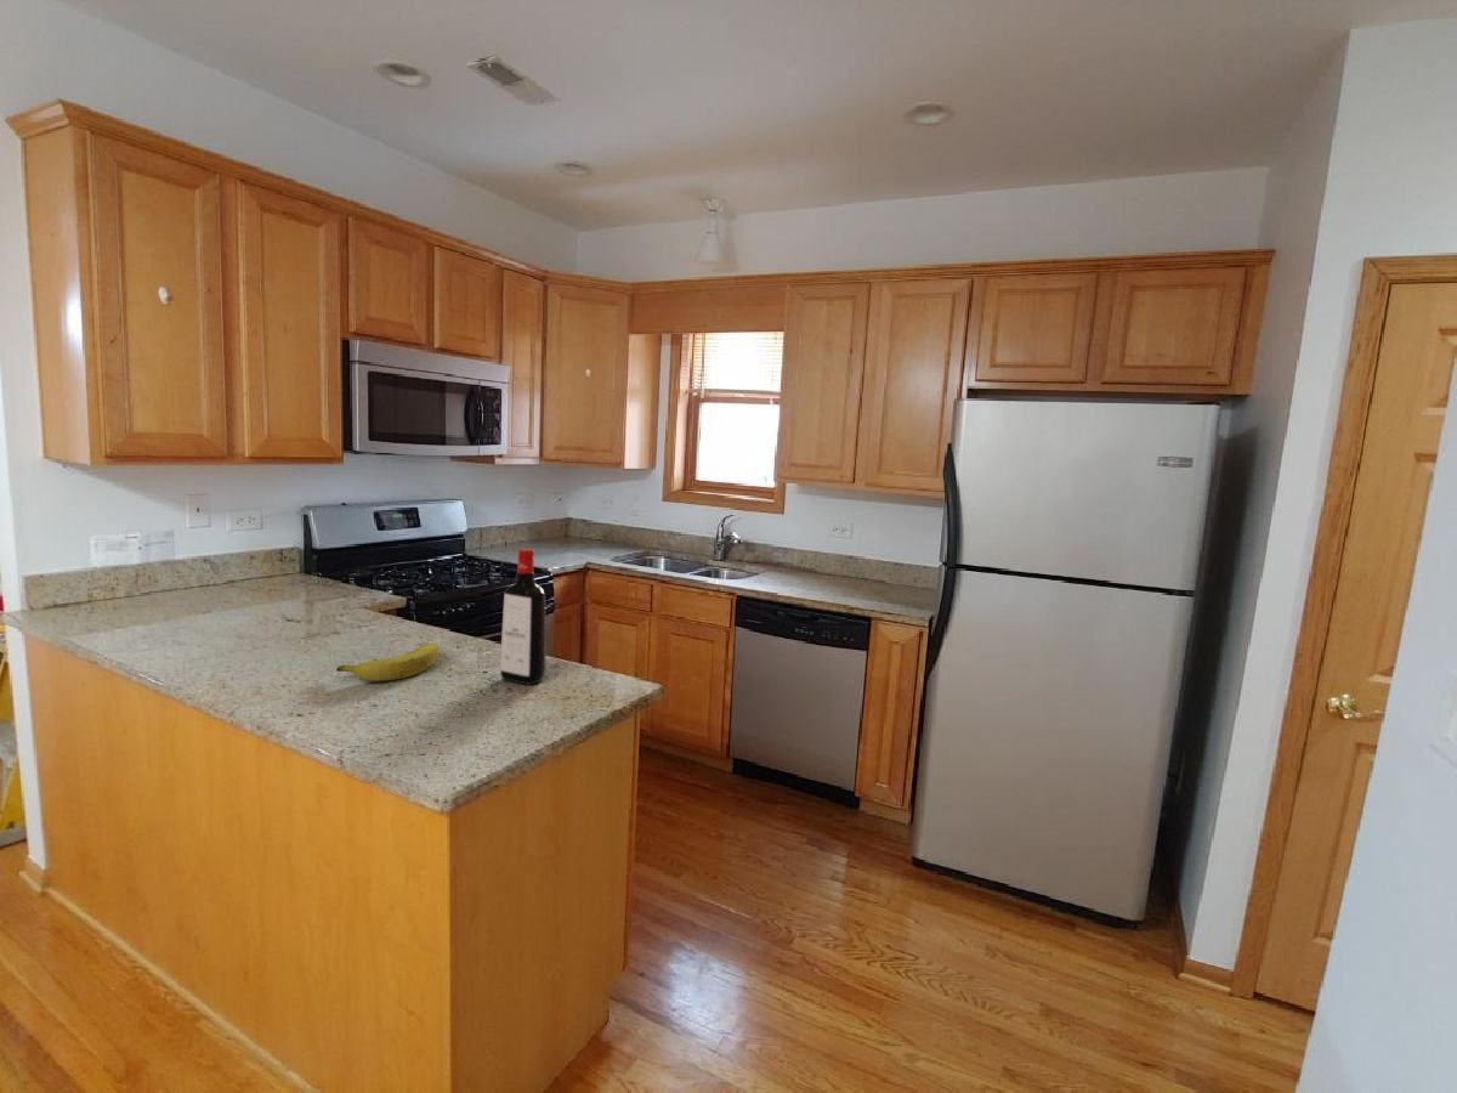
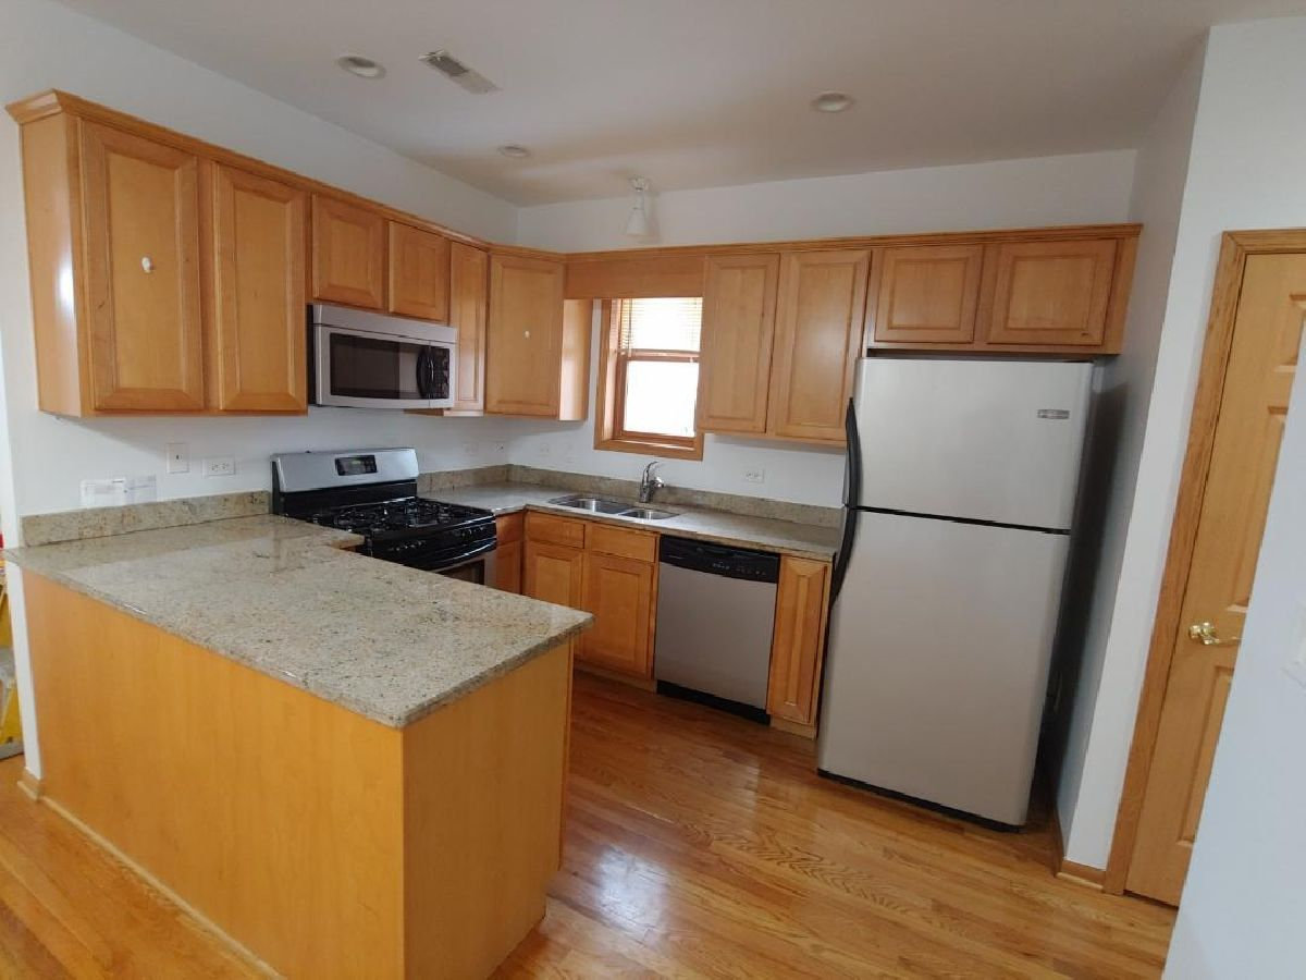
- fruit [335,641,440,683]
- liquor bottle [499,548,546,686]
